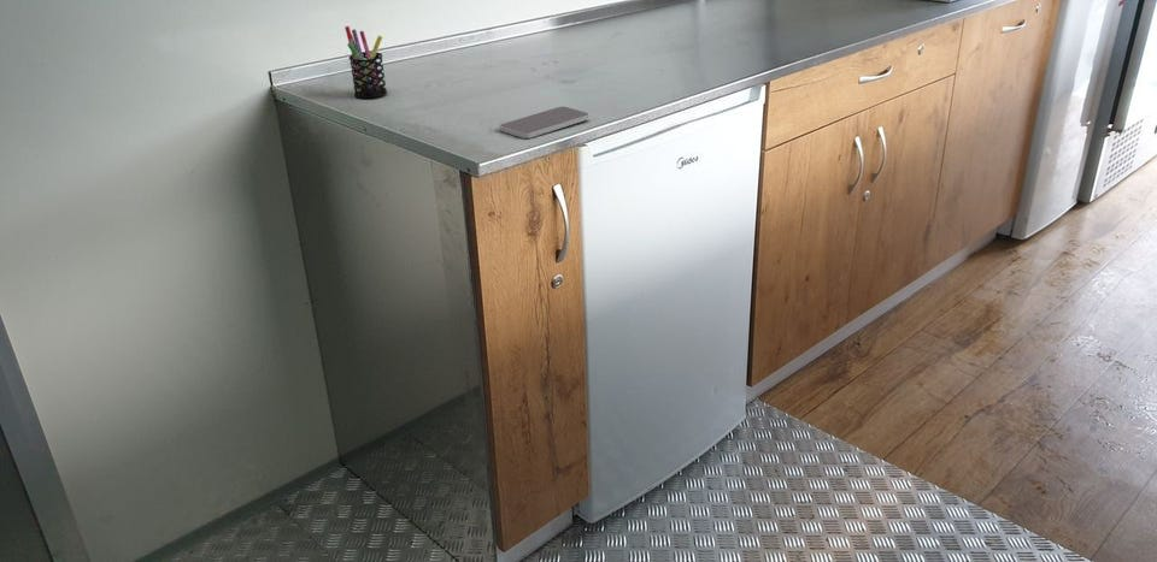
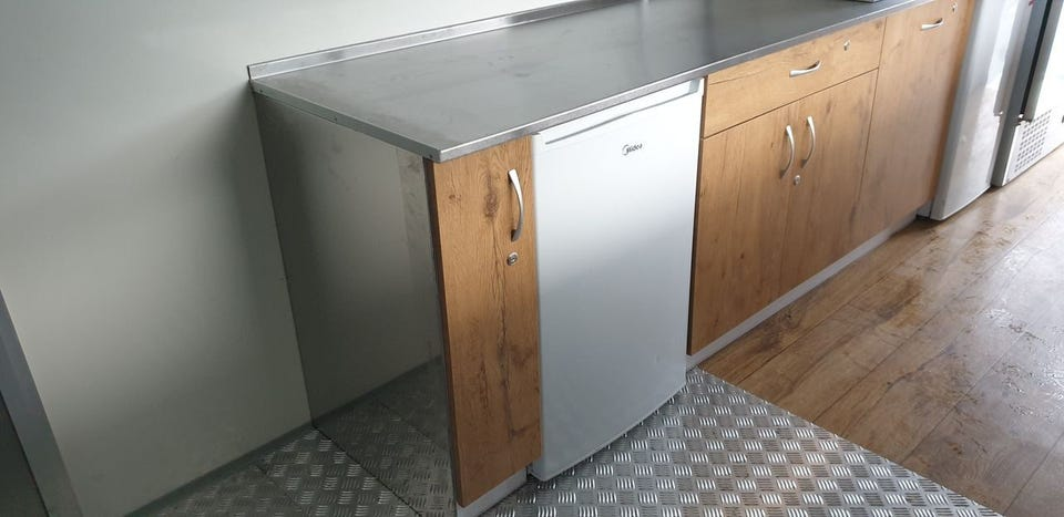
- pen holder [343,25,388,100]
- smartphone [499,106,591,140]
